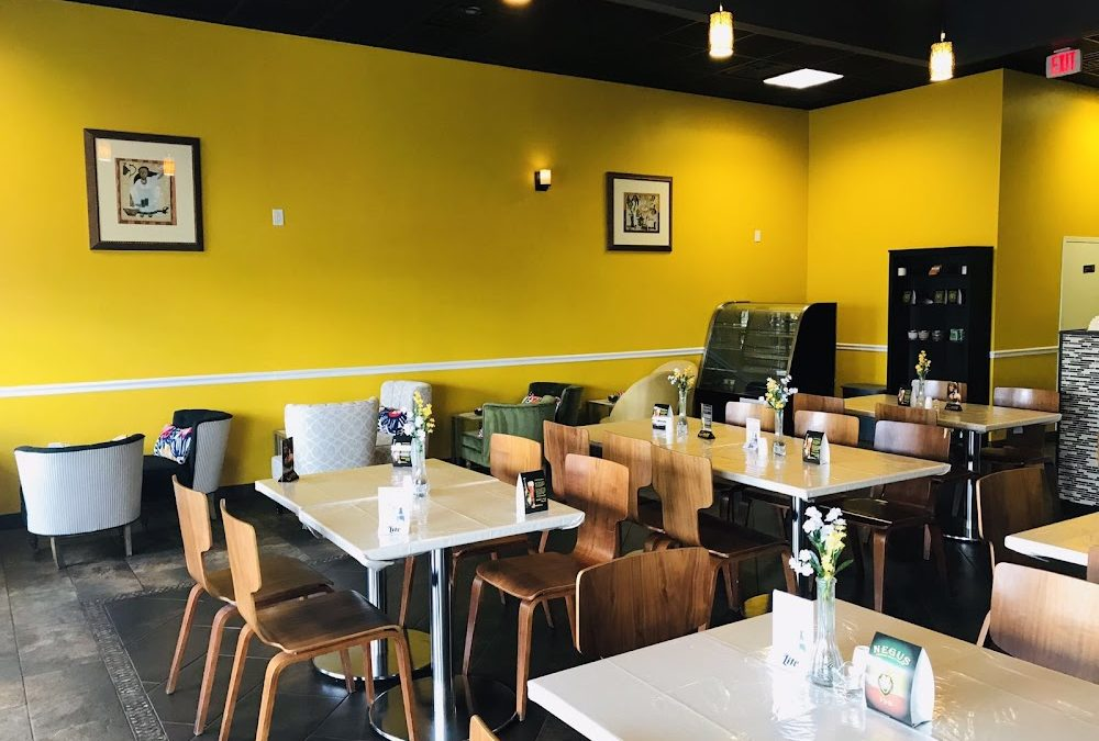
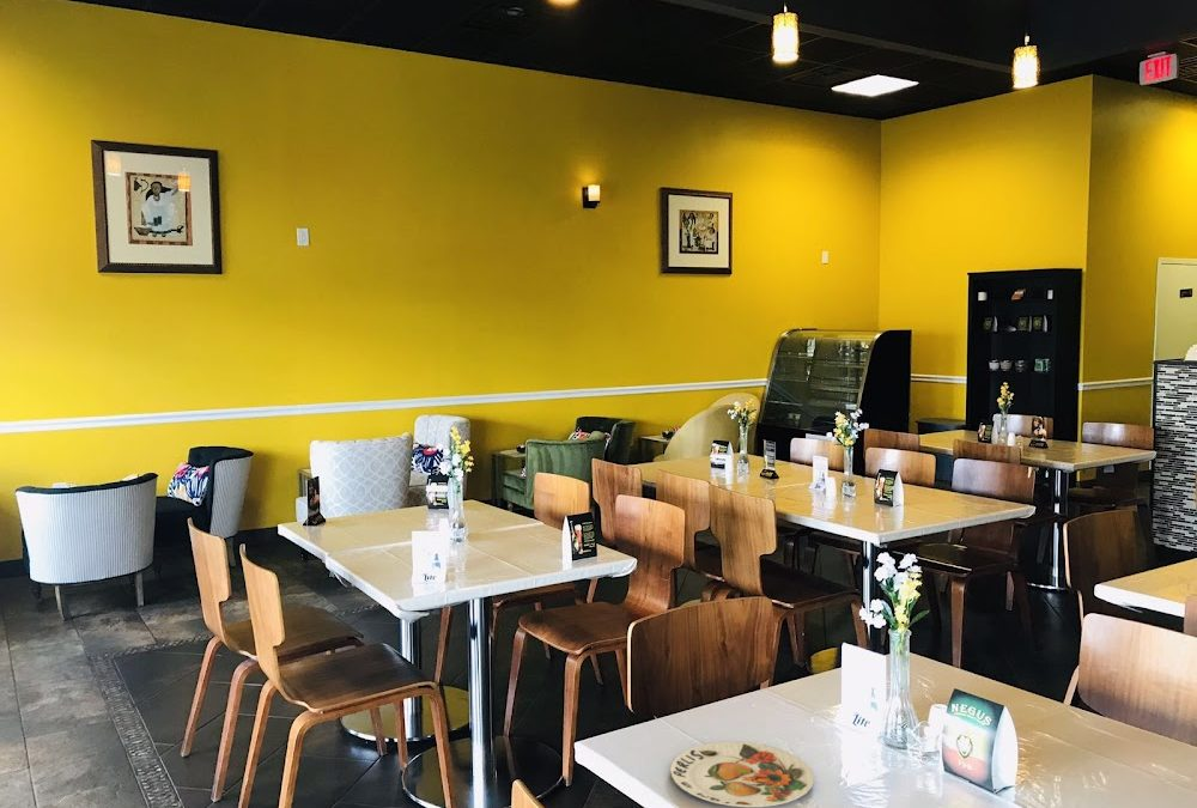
+ plate [669,741,815,808]
